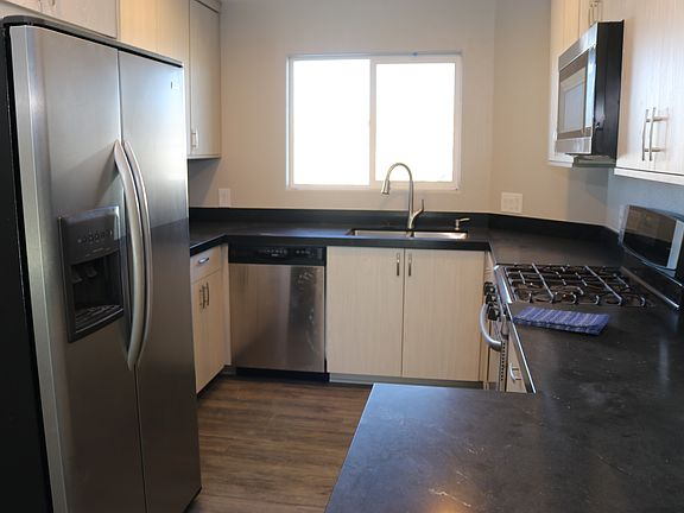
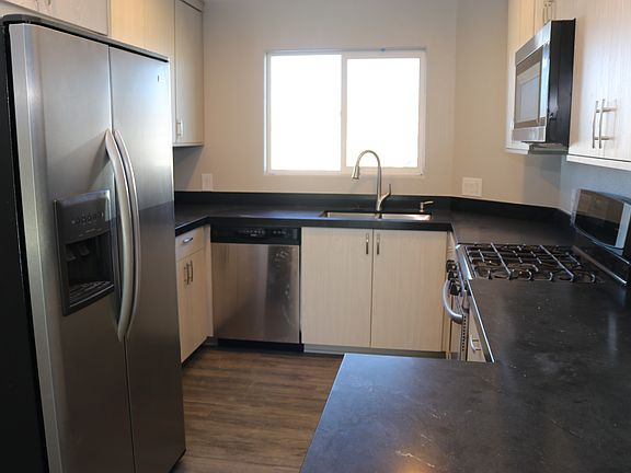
- dish towel [511,305,612,335]
